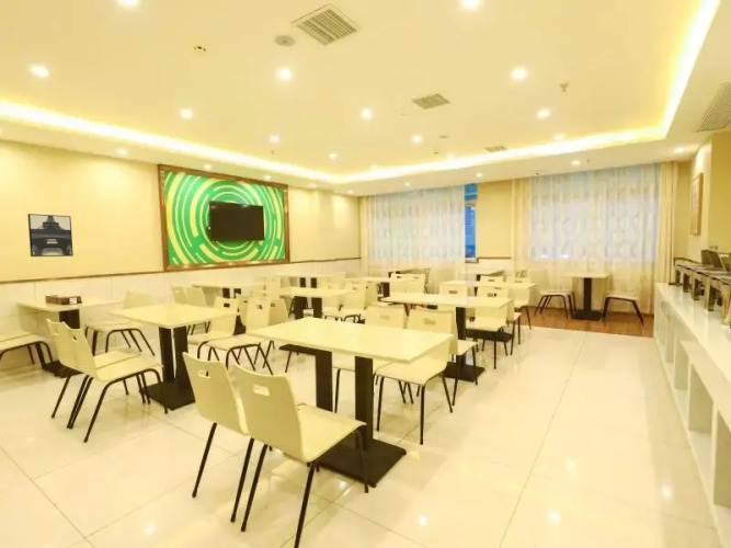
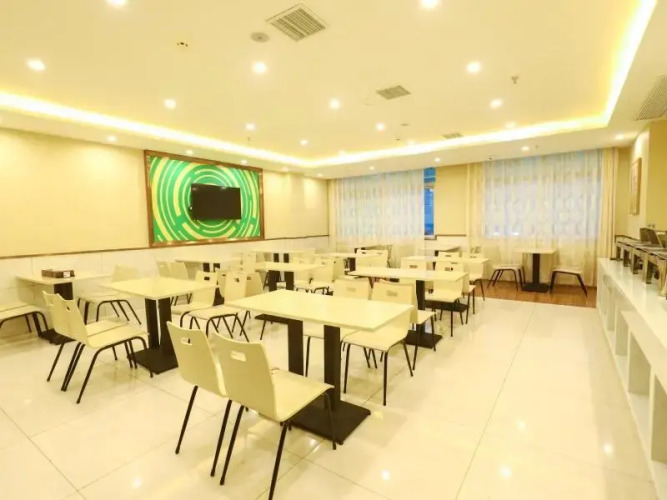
- wall art [26,213,75,258]
